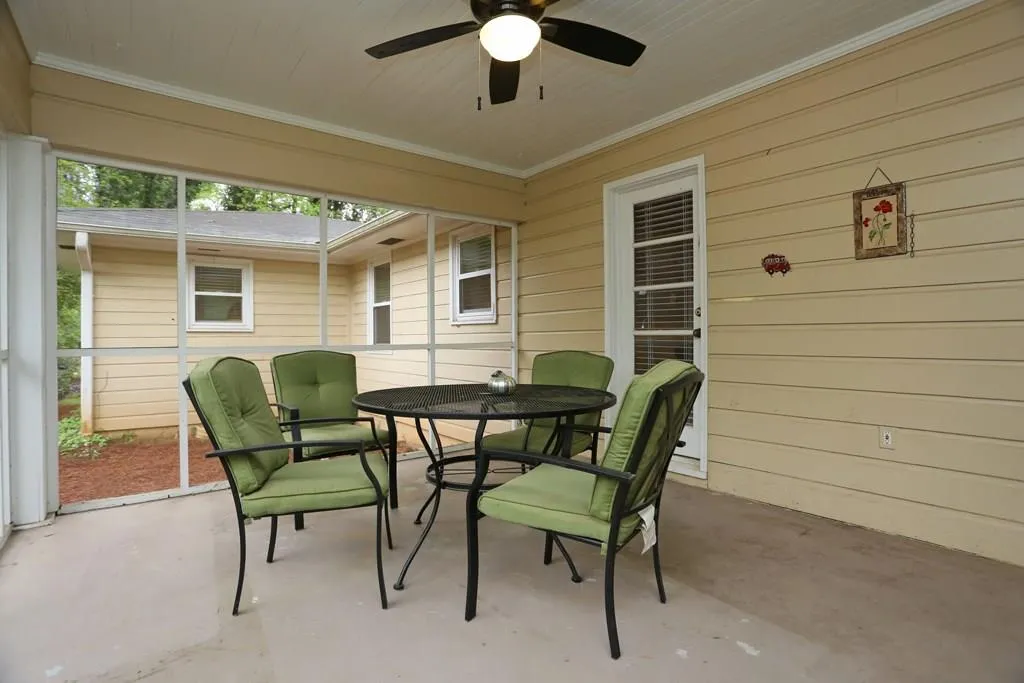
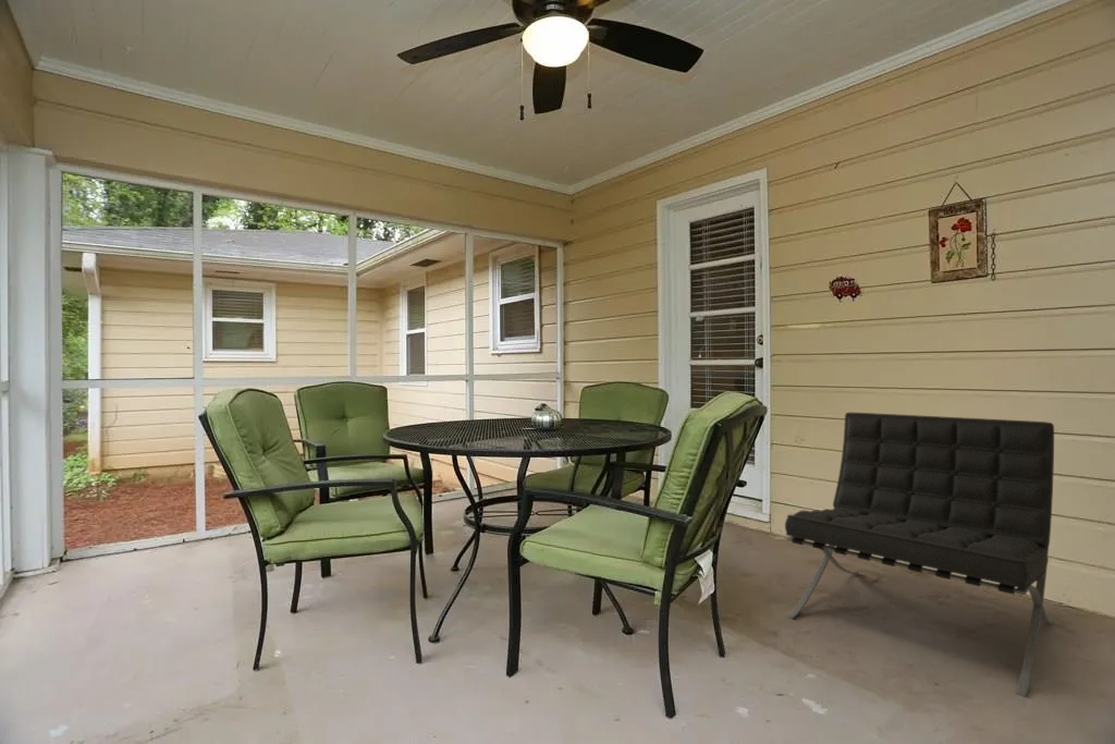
+ lounge chair [784,412,1055,698]
